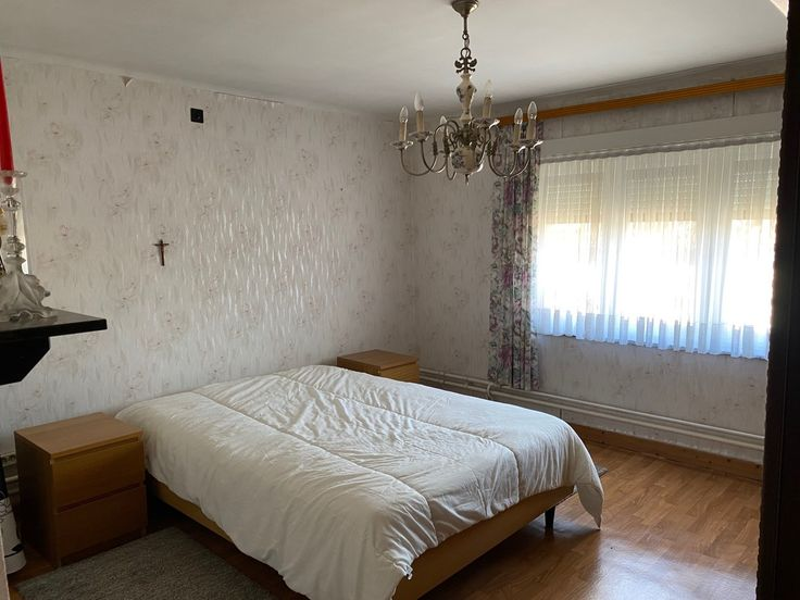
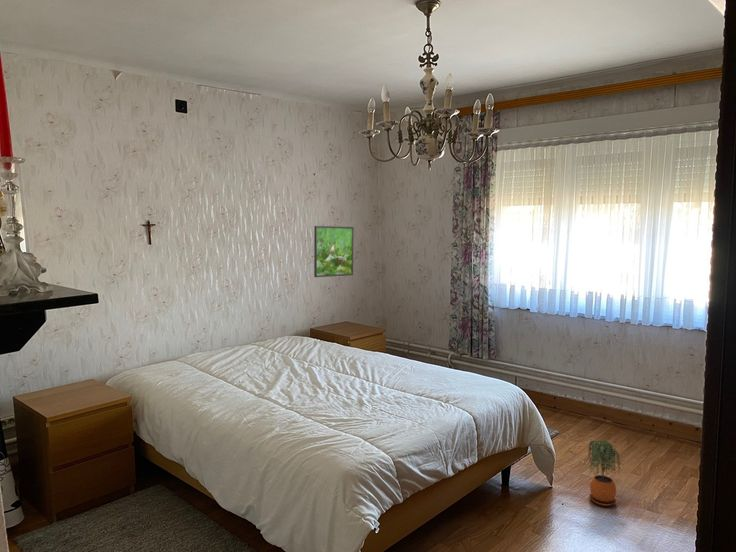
+ potted plant [587,440,622,507]
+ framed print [313,225,354,278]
